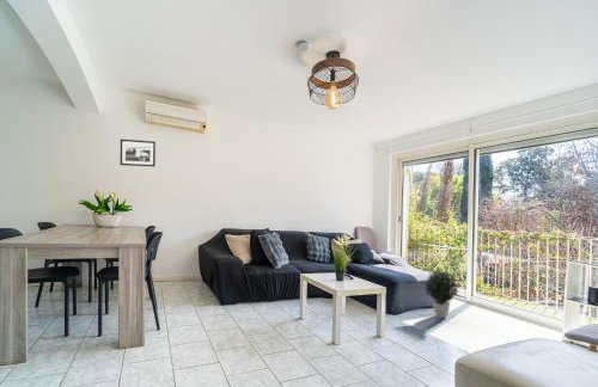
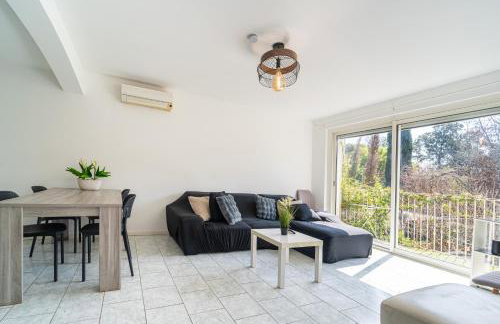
- potted plant [423,270,462,320]
- picture frame [118,139,157,167]
